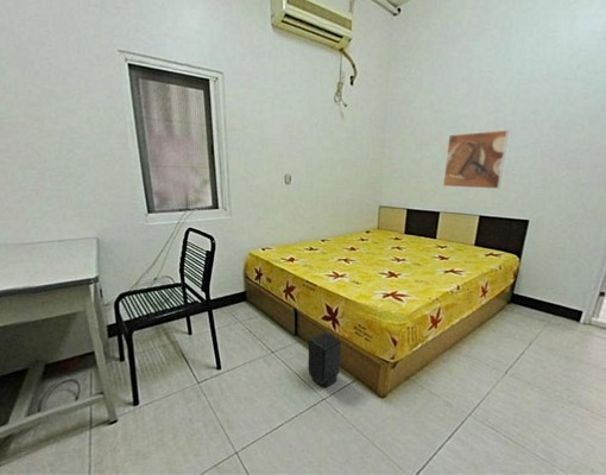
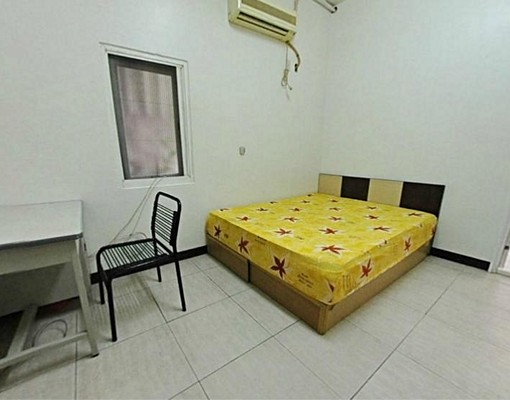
- speaker [307,331,342,388]
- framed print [442,128,510,190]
